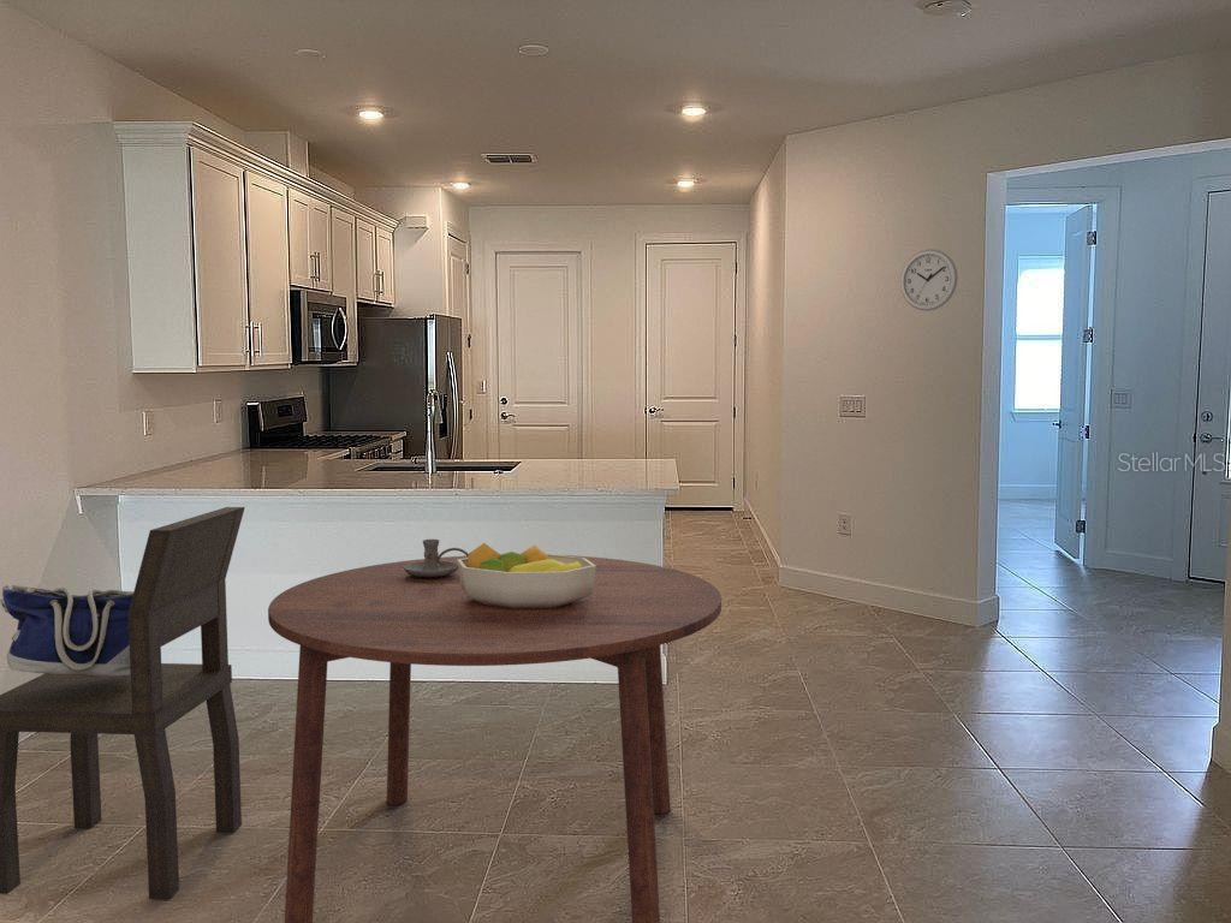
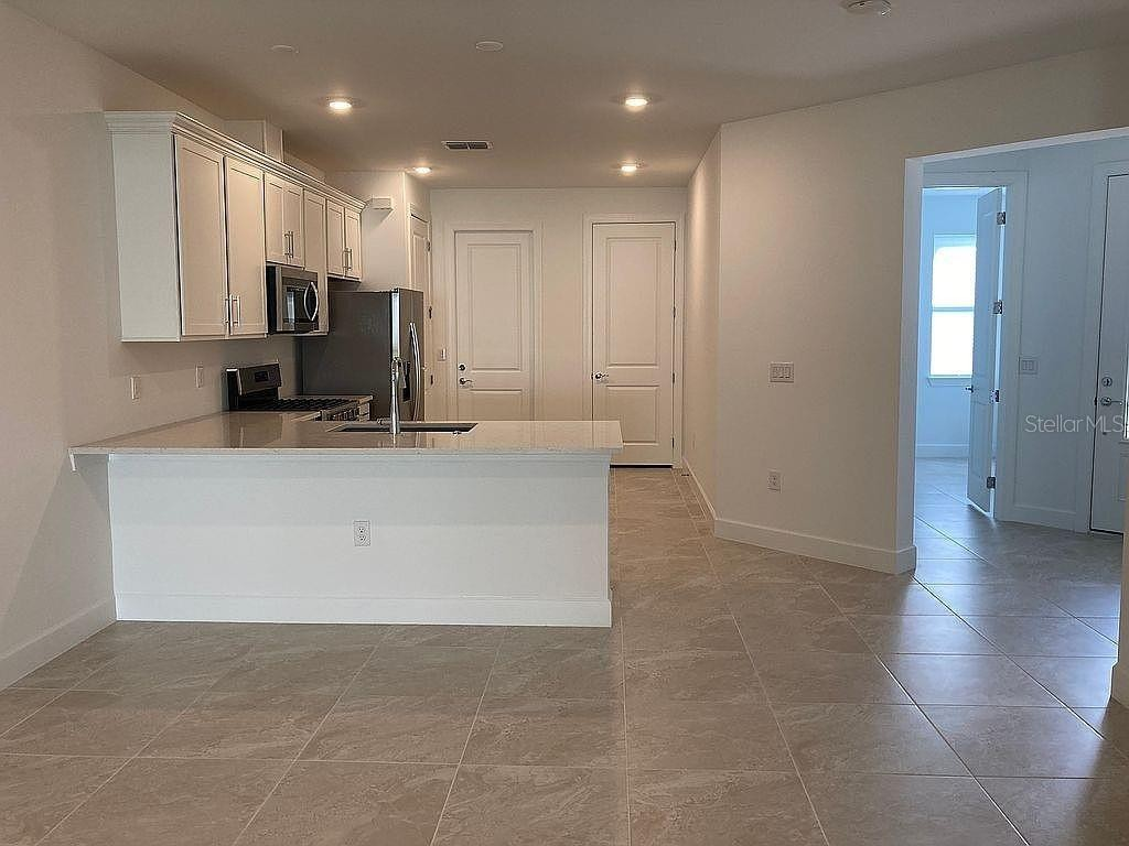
- fruit bowl [457,542,596,609]
- tote bag [0,584,135,677]
- dining table [267,554,722,923]
- candle holder [404,538,469,577]
- wall clock [899,248,959,312]
- dining chair [0,506,246,900]
